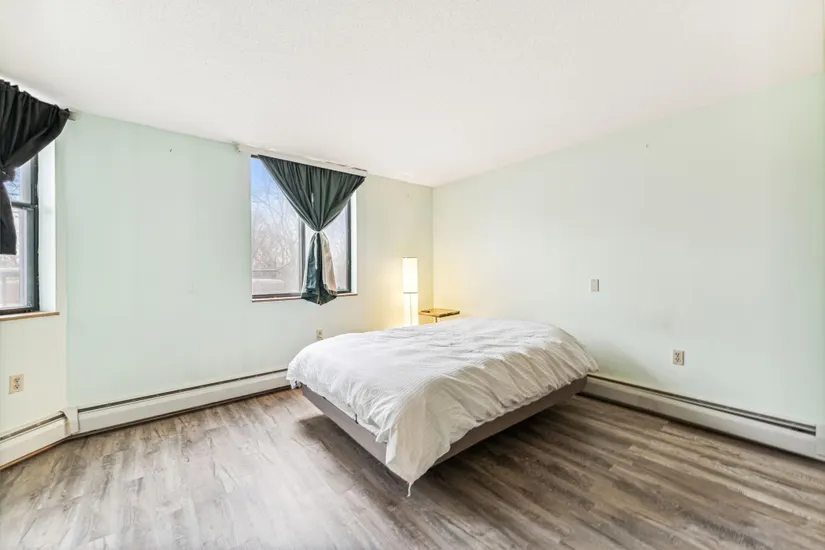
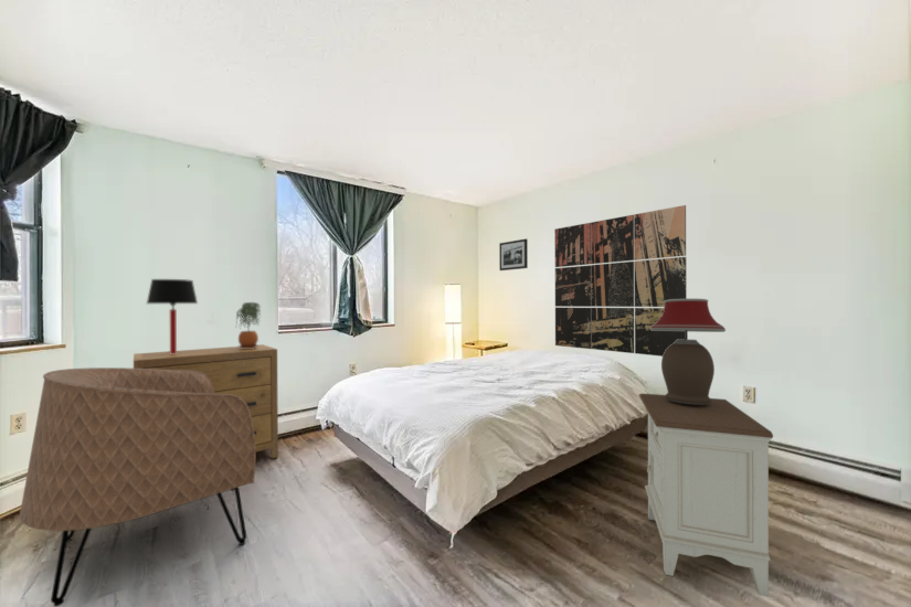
+ table lamp [650,298,727,405]
+ picture frame [498,237,529,271]
+ table lamp [146,278,199,354]
+ potted plant [235,301,262,349]
+ armchair [19,366,257,607]
+ dresser [133,343,279,459]
+ wall art [553,204,688,358]
+ nightstand [638,392,774,598]
